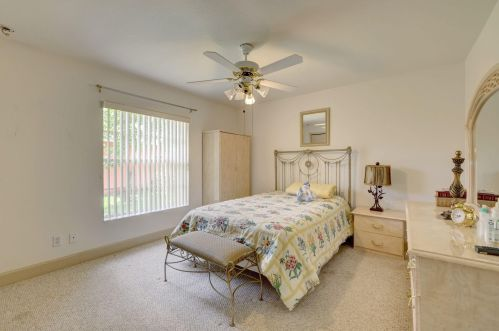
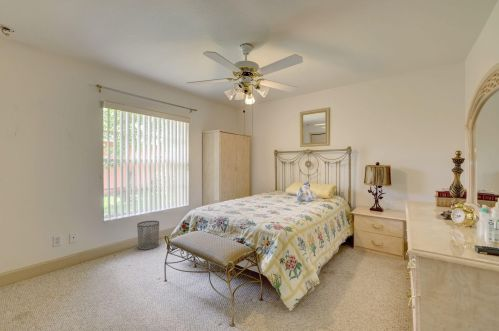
+ waste bin [136,220,160,250]
